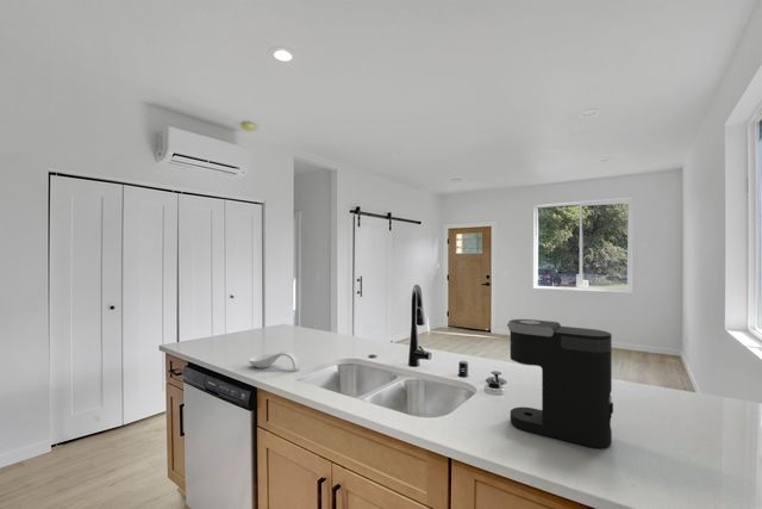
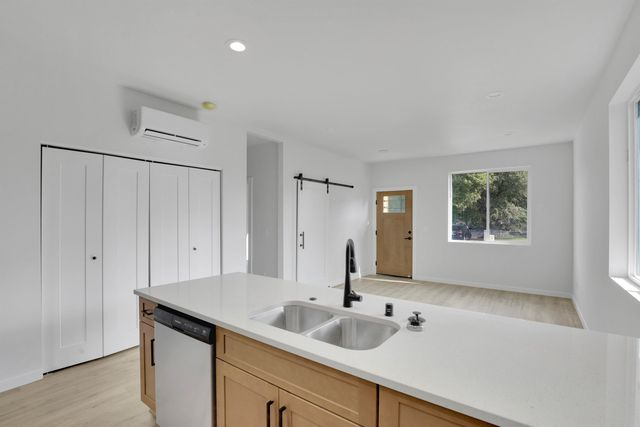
- coffee maker [506,318,614,449]
- spoon rest [248,350,301,372]
